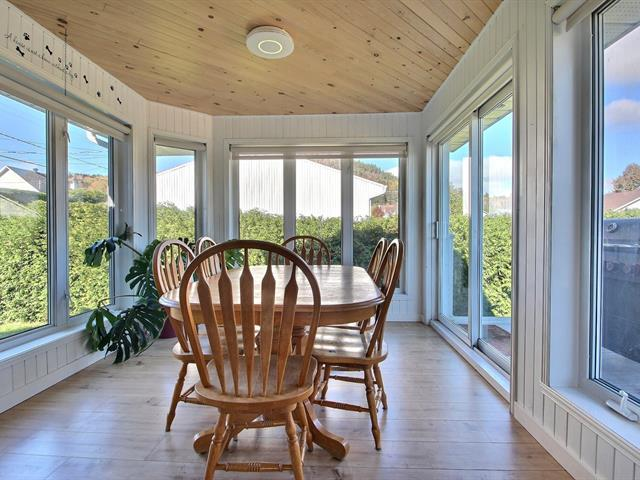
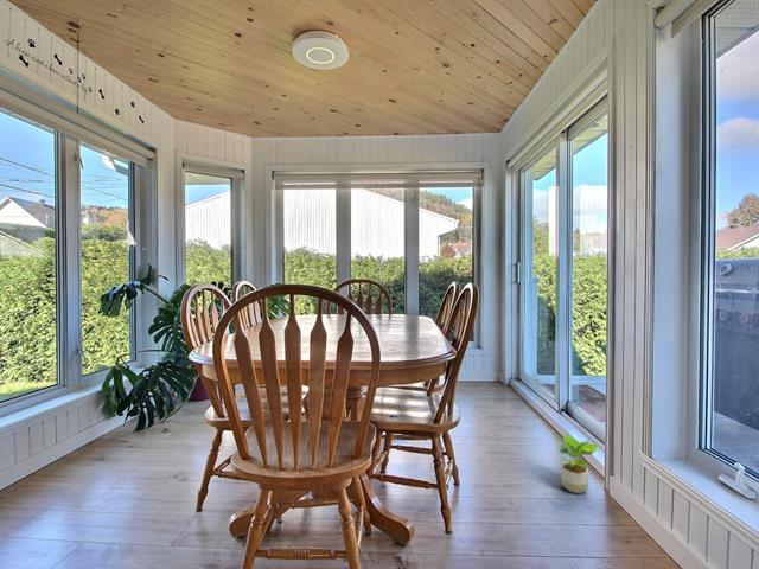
+ potted plant [554,433,601,494]
